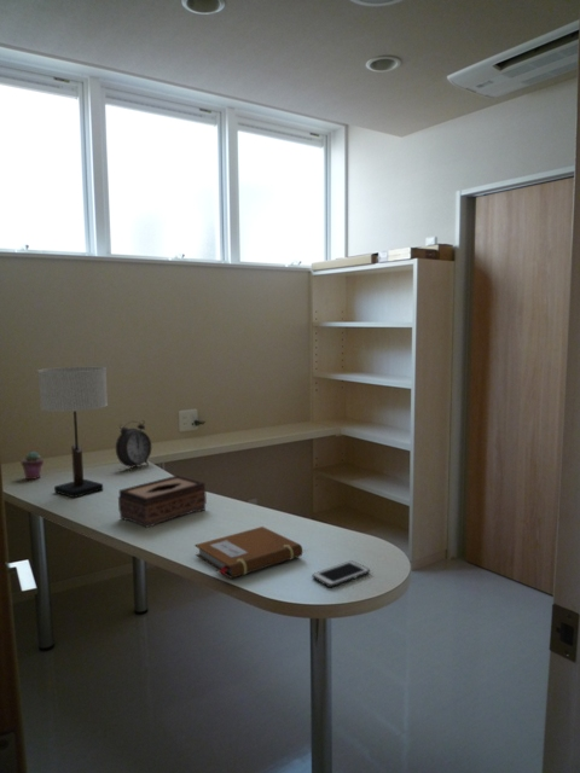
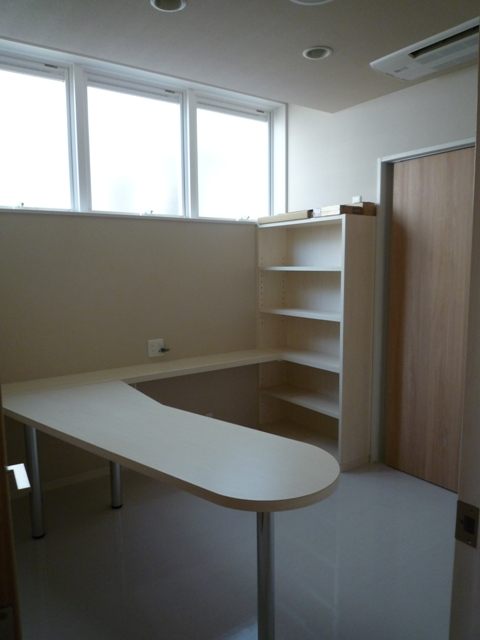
- table lamp [36,366,109,499]
- tissue box [117,475,208,529]
- potted succulent [21,451,45,481]
- notebook [193,525,303,580]
- cell phone [312,559,371,588]
- alarm clock [115,419,152,471]
